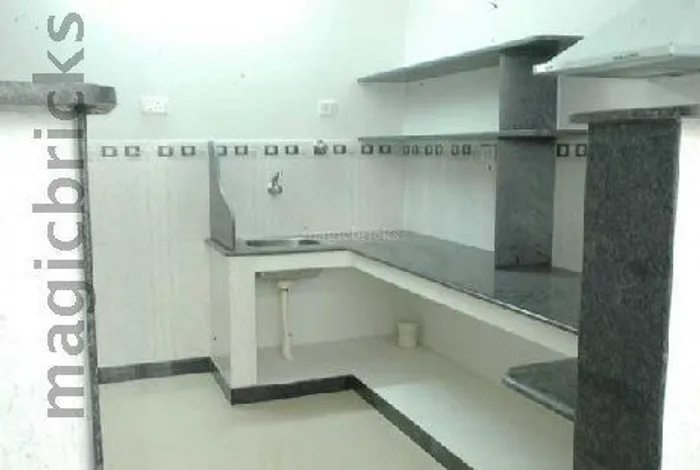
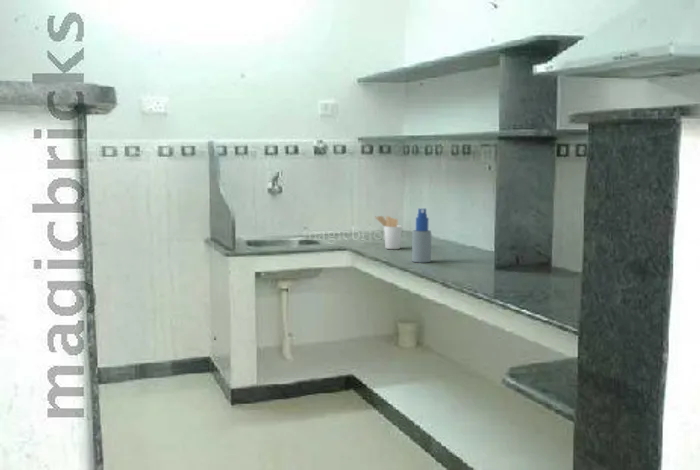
+ utensil holder [374,215,403,250]
+ spray bottle [411,208,432,263]
